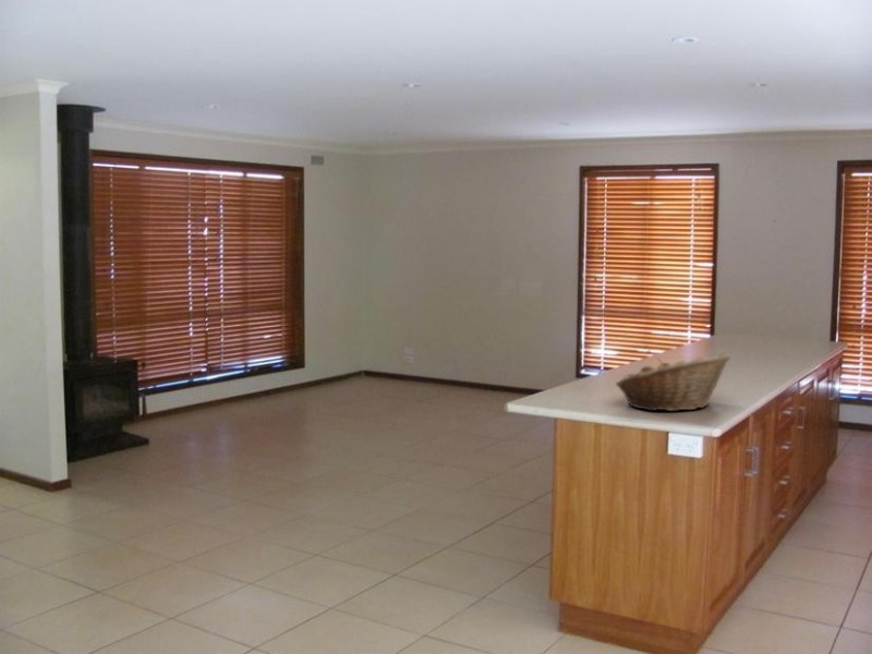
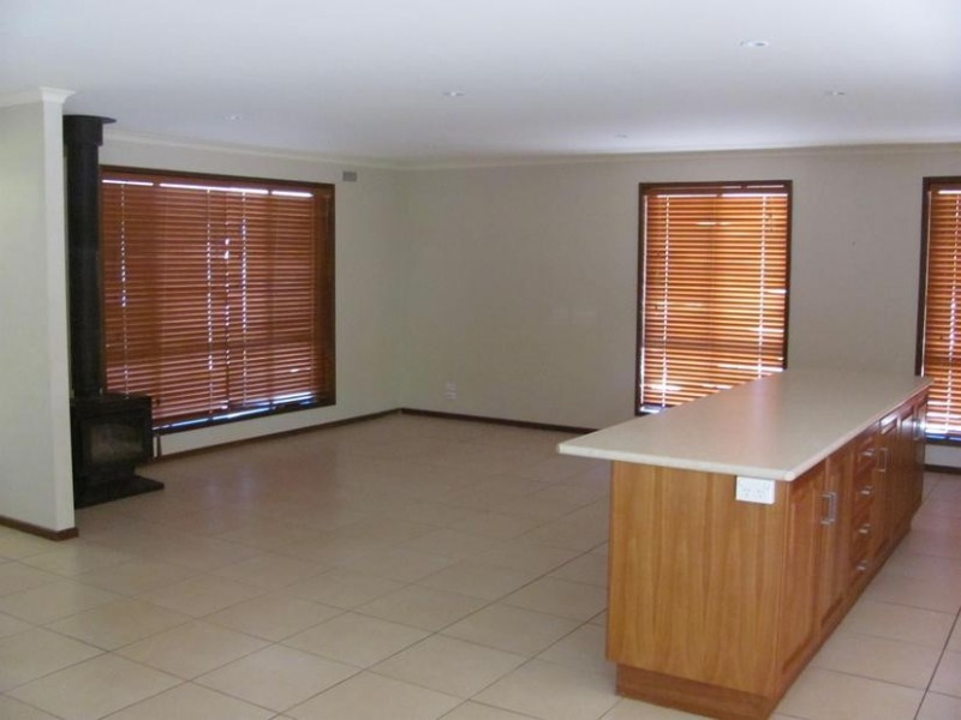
- fruit basket [615,353,731,412]
